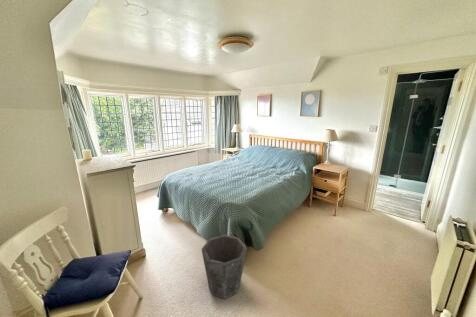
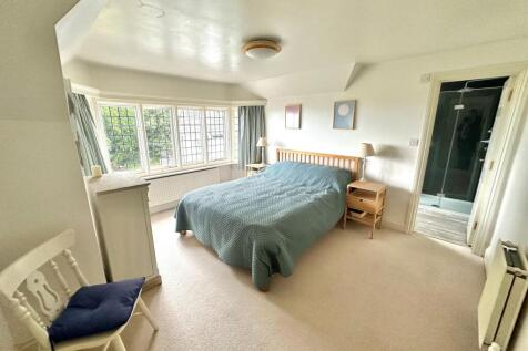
- waste bin [201,234,248,300]
